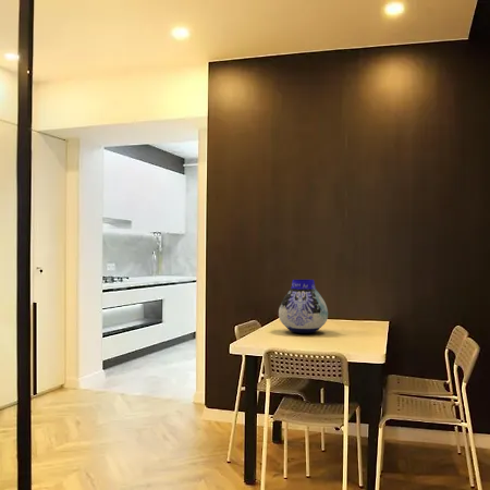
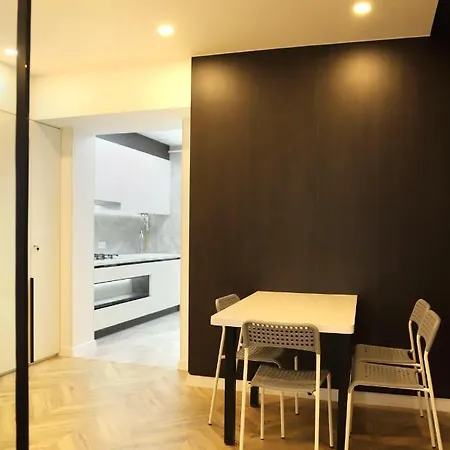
- vase [278,279,329,334]
